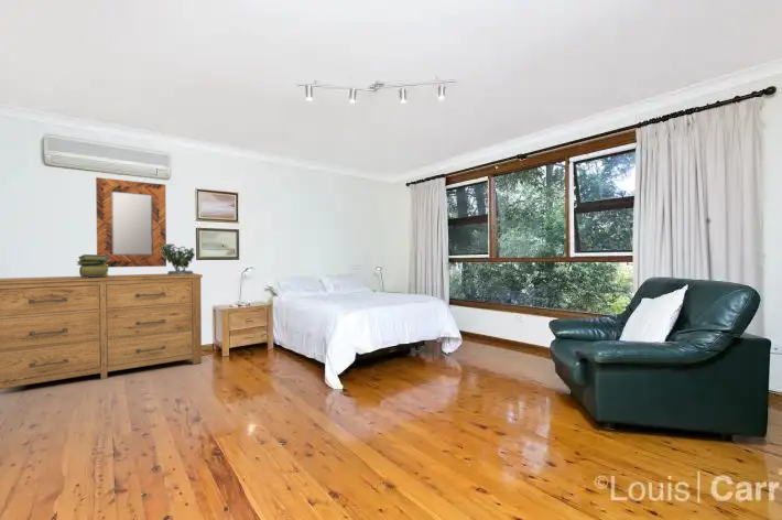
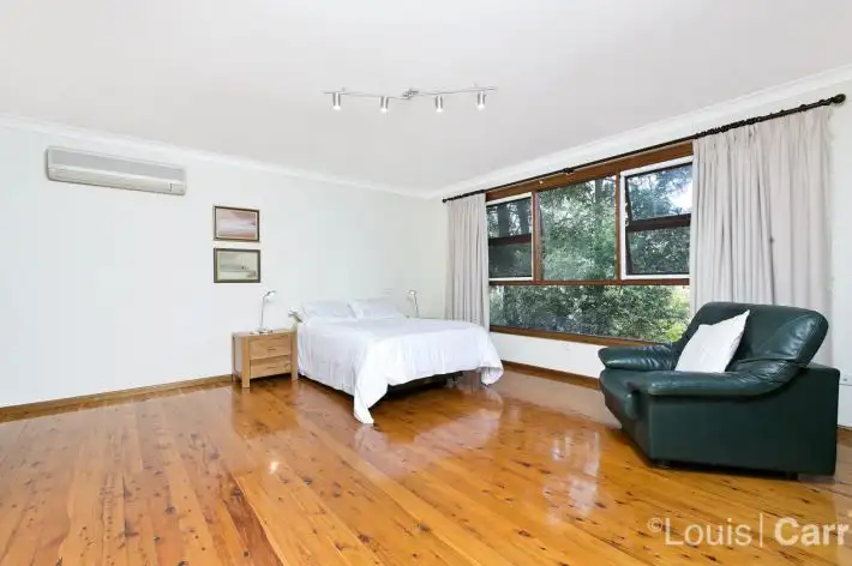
- home mirror [95,176,167,269]
- stack of books [75,253,109,278]
- dresser [0,273,204,390]
- potted plant [160,242,197,275]
